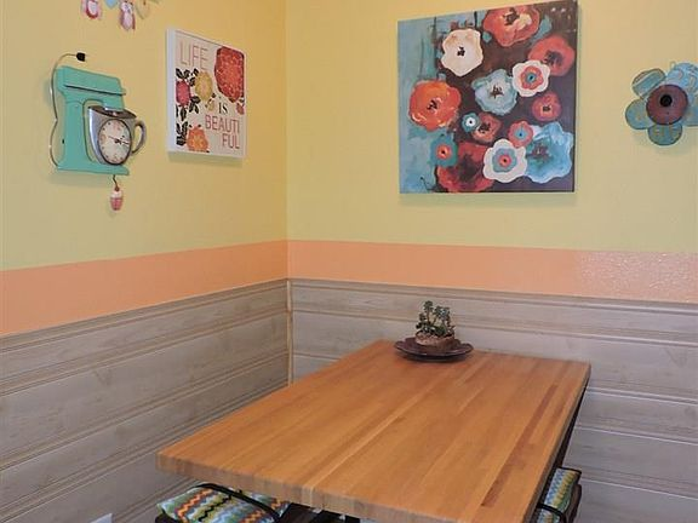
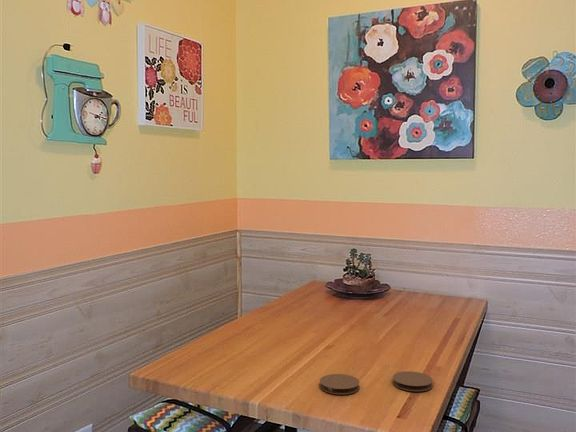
+ coaster [392,370,434,392]
+ coaster [319,373,360,395]
